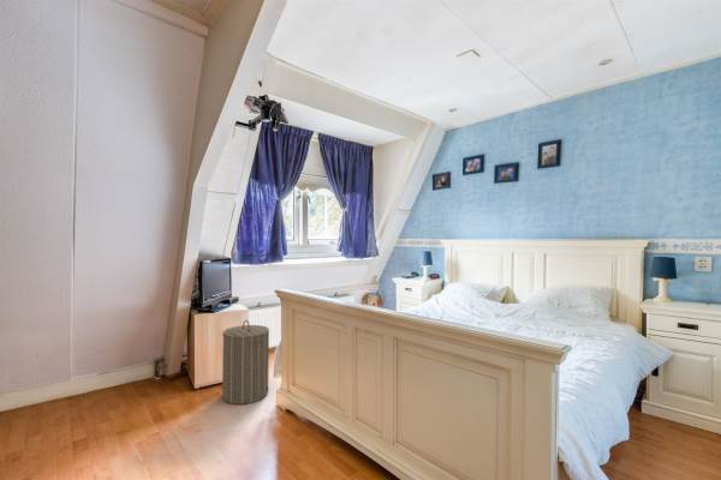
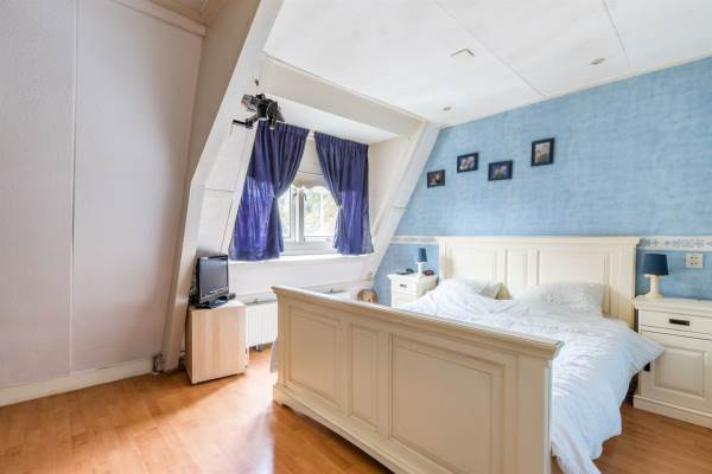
- laundry hamper [221,319,270,406]
